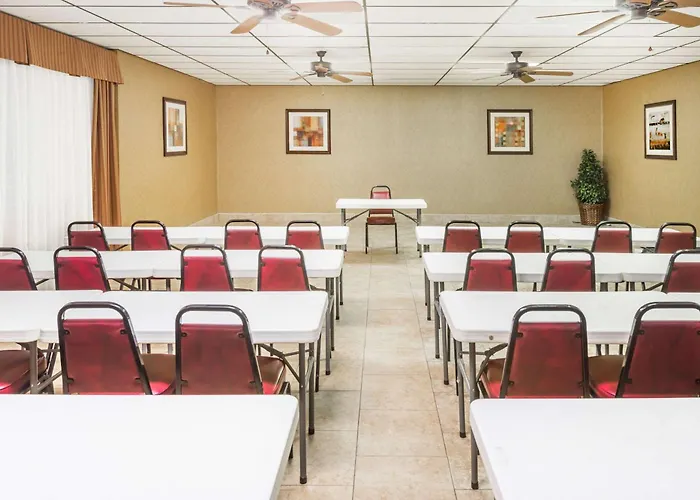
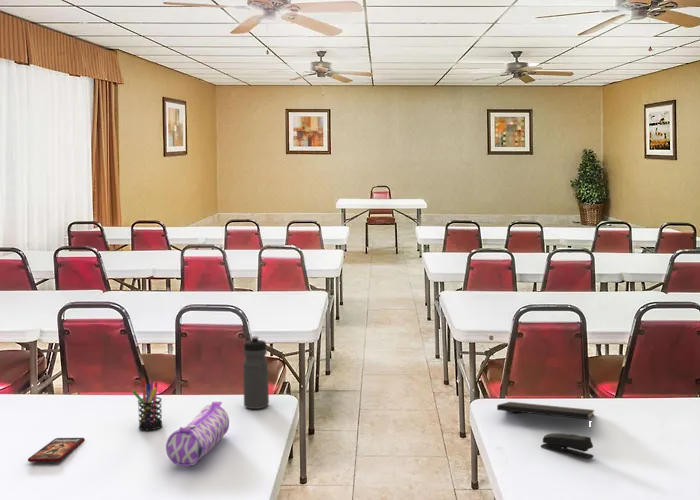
+ notepad [496,401,595,432]
+ stapler [540,432,595,460]
+ pencil case [165,401,230,467]
+ smartphone [27,437,86,463]
+ water bottle [242,335,270,410]
+ pen holder [131,377,163,431]
